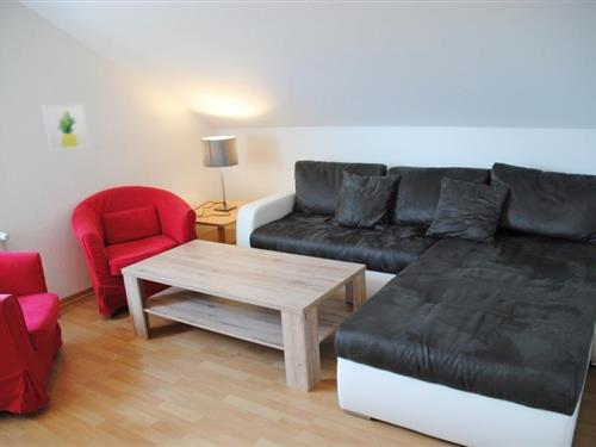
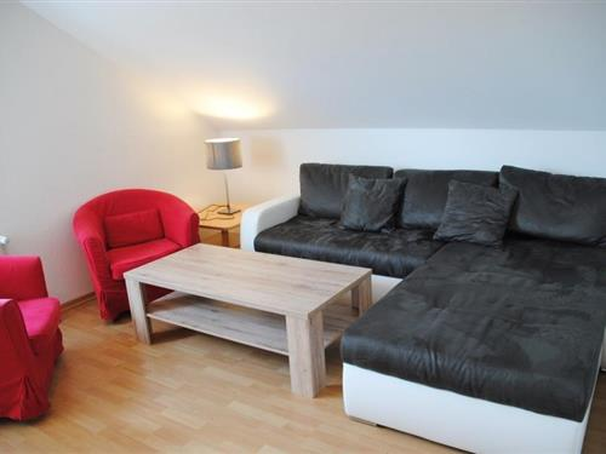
- wall art [41,103,92,153]
